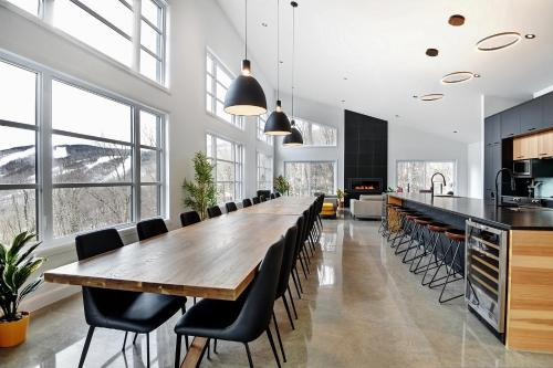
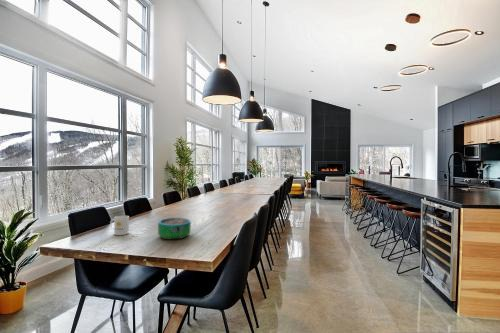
+ decorative bowl [157,217,192,240]
+ mug [109,215,130,236]
